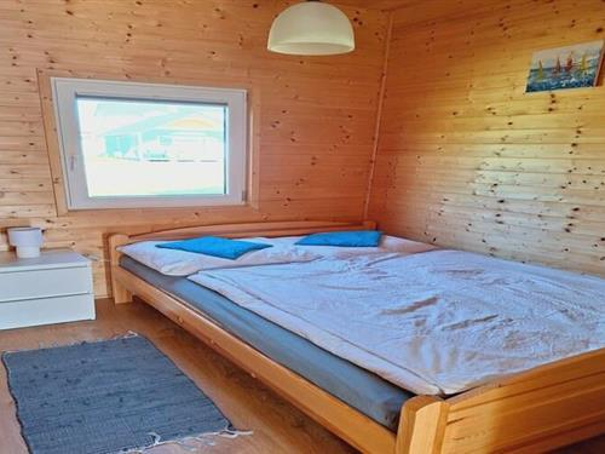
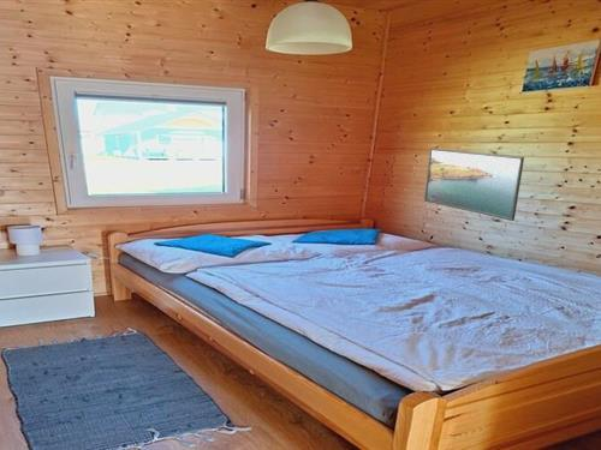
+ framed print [423,148,525,222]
